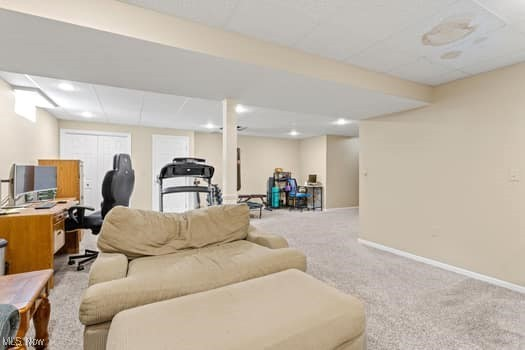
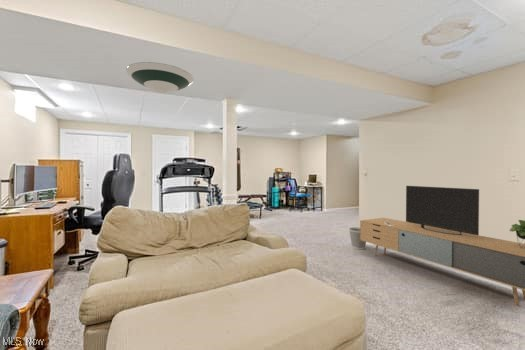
+ wastebasket [348,226,367,250]
+ media console [359,185,525,307]
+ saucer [125,61,195,94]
